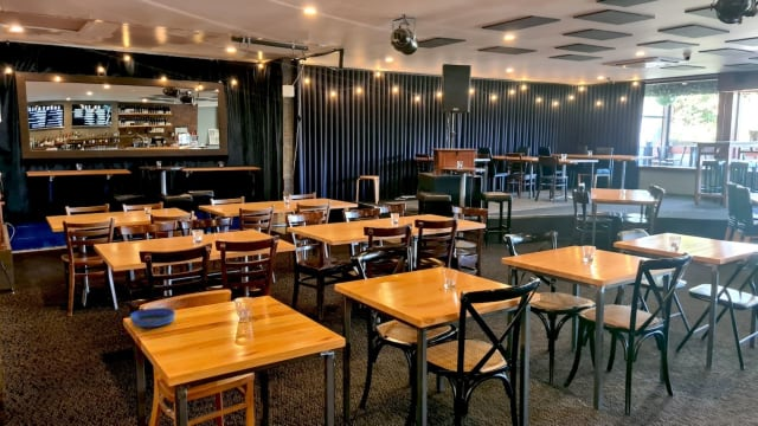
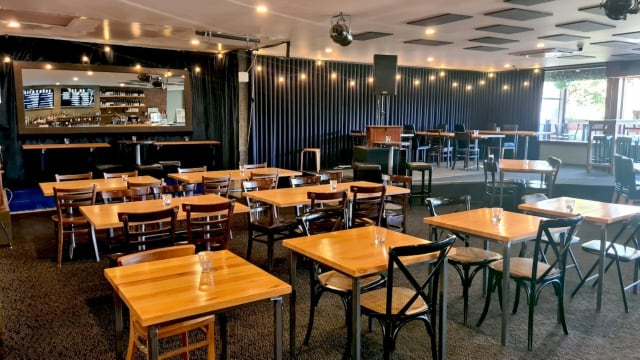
- bowl [129,306,176,328]
